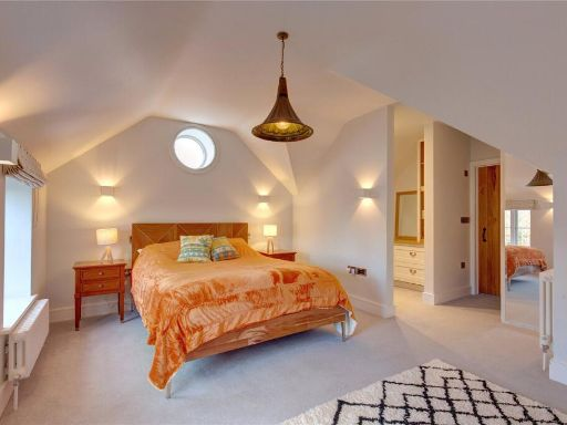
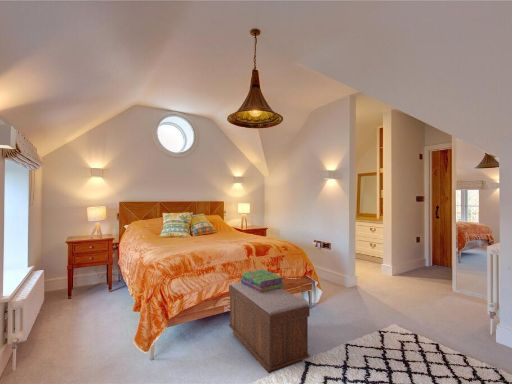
+ stack of books [240,269,285,293]
+ bench [228,281,311,374]
